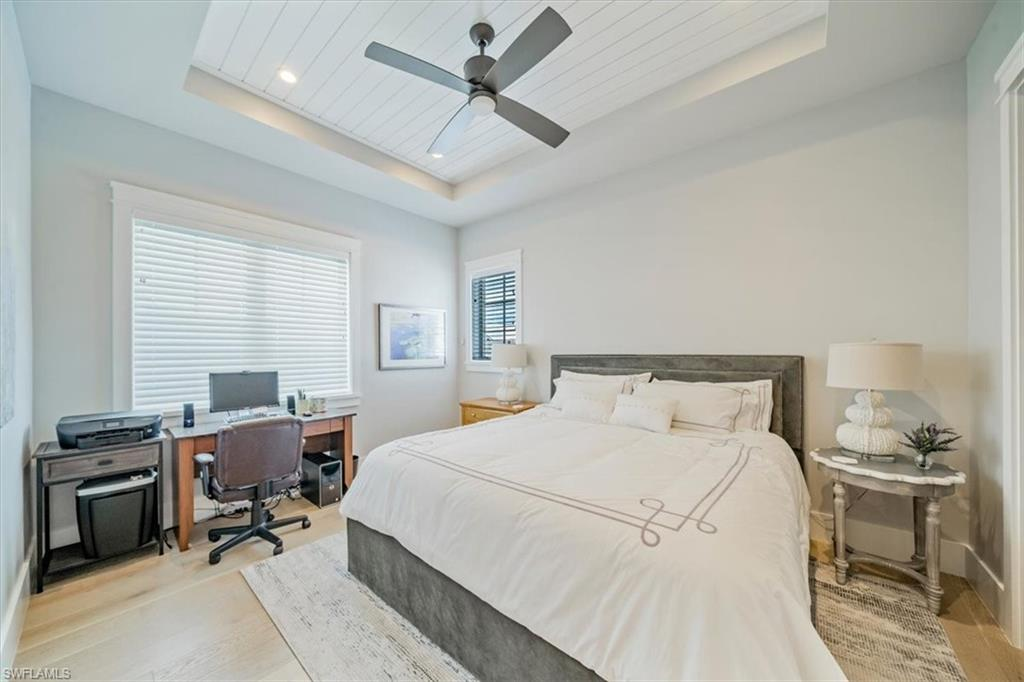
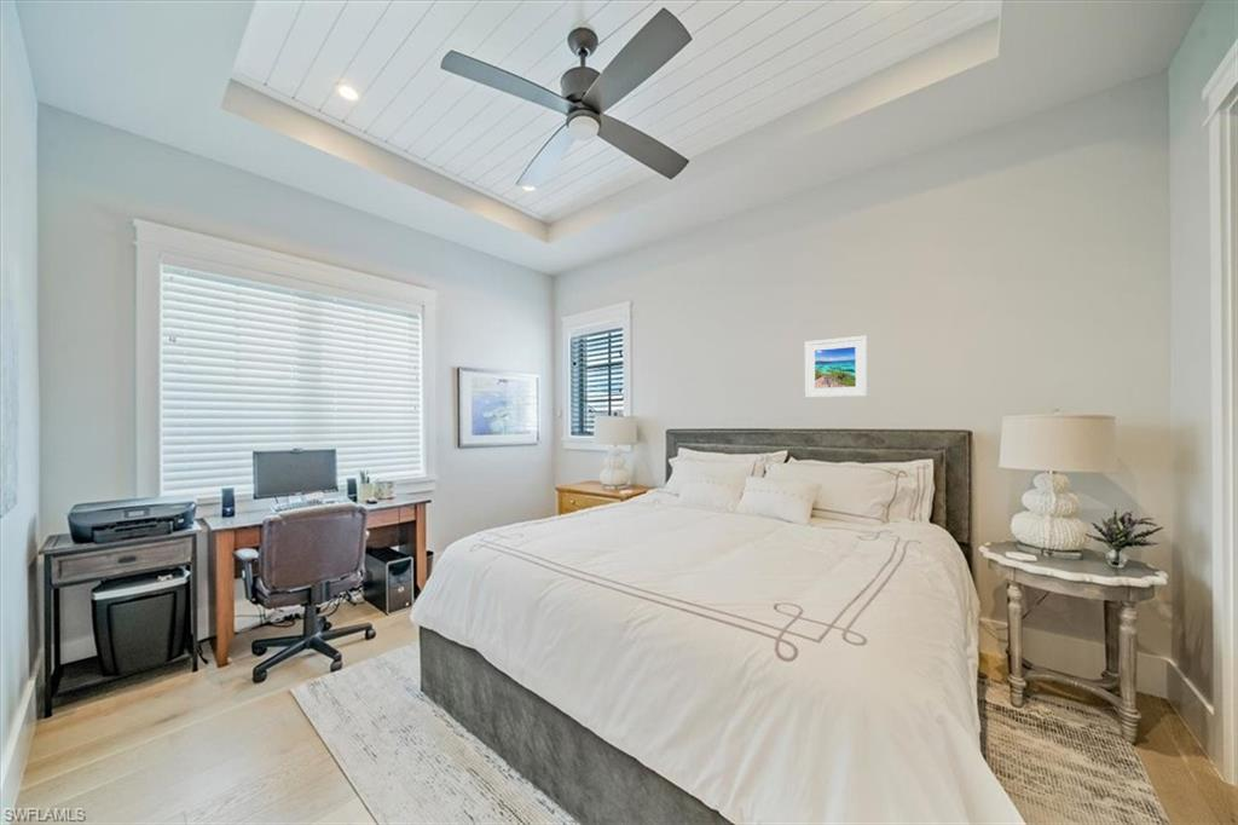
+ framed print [804,335,868,399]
